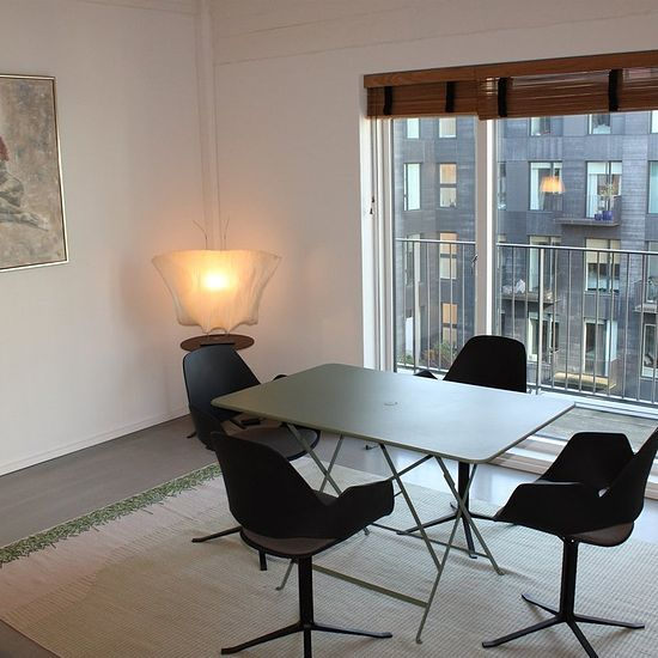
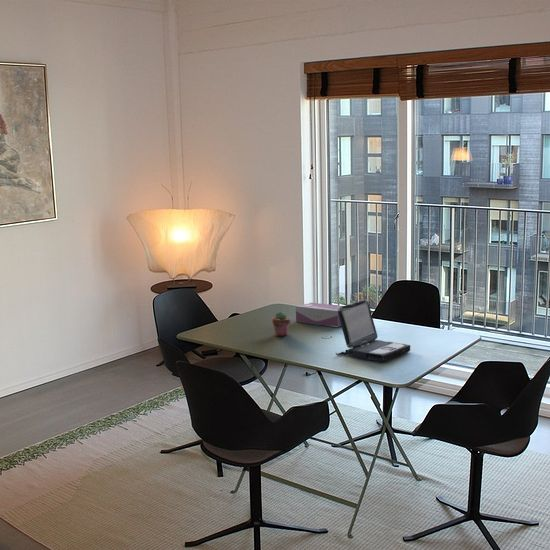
+ potted succulent [271,310,291,337]
+ tissue box [295,302,343,328]
+ laptop [335,299,411,362]
